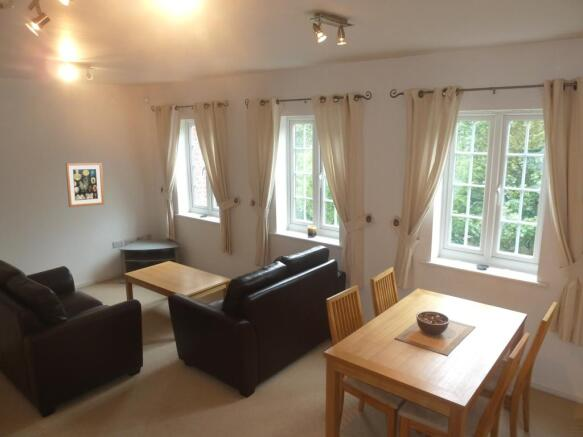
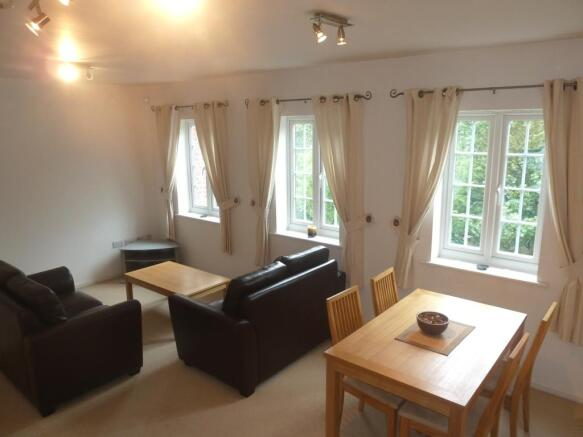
- wall art [65,162,105,208]
